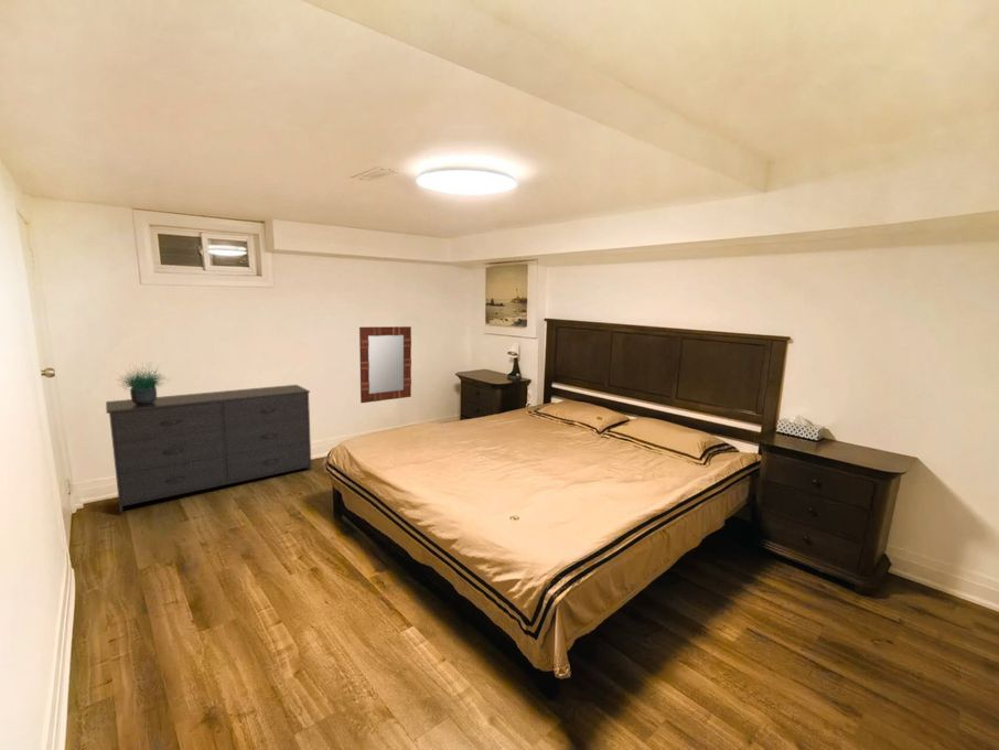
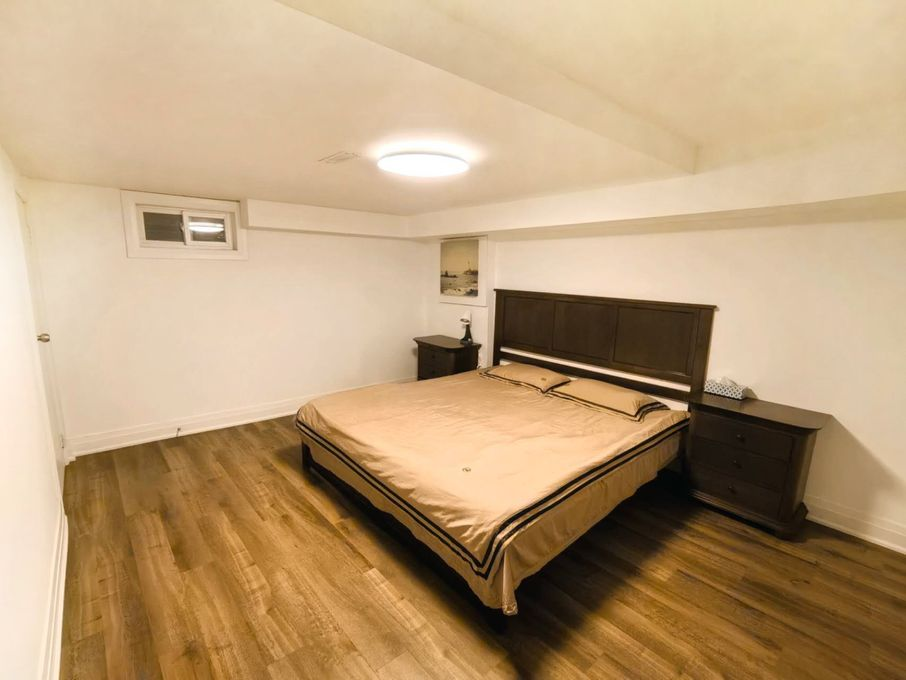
- home mirror [358,325,412,404]
- dresser [105,384,312,514]
- potted plant [111,358,172,405]
